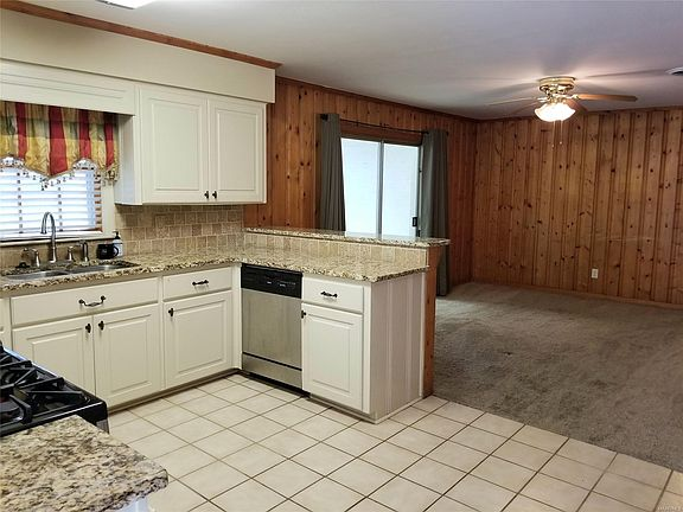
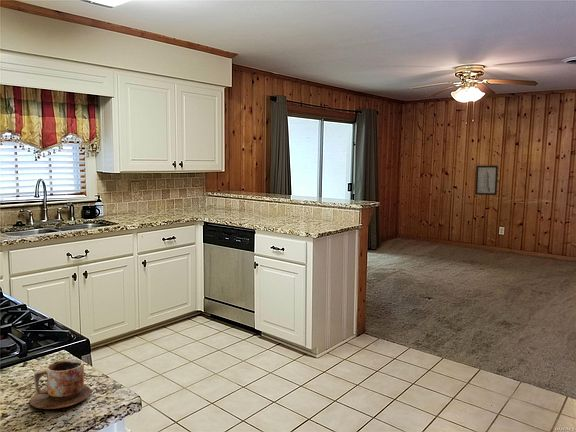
+ mug [29,358,92,410]
+ wall art [474,165,499,196]
